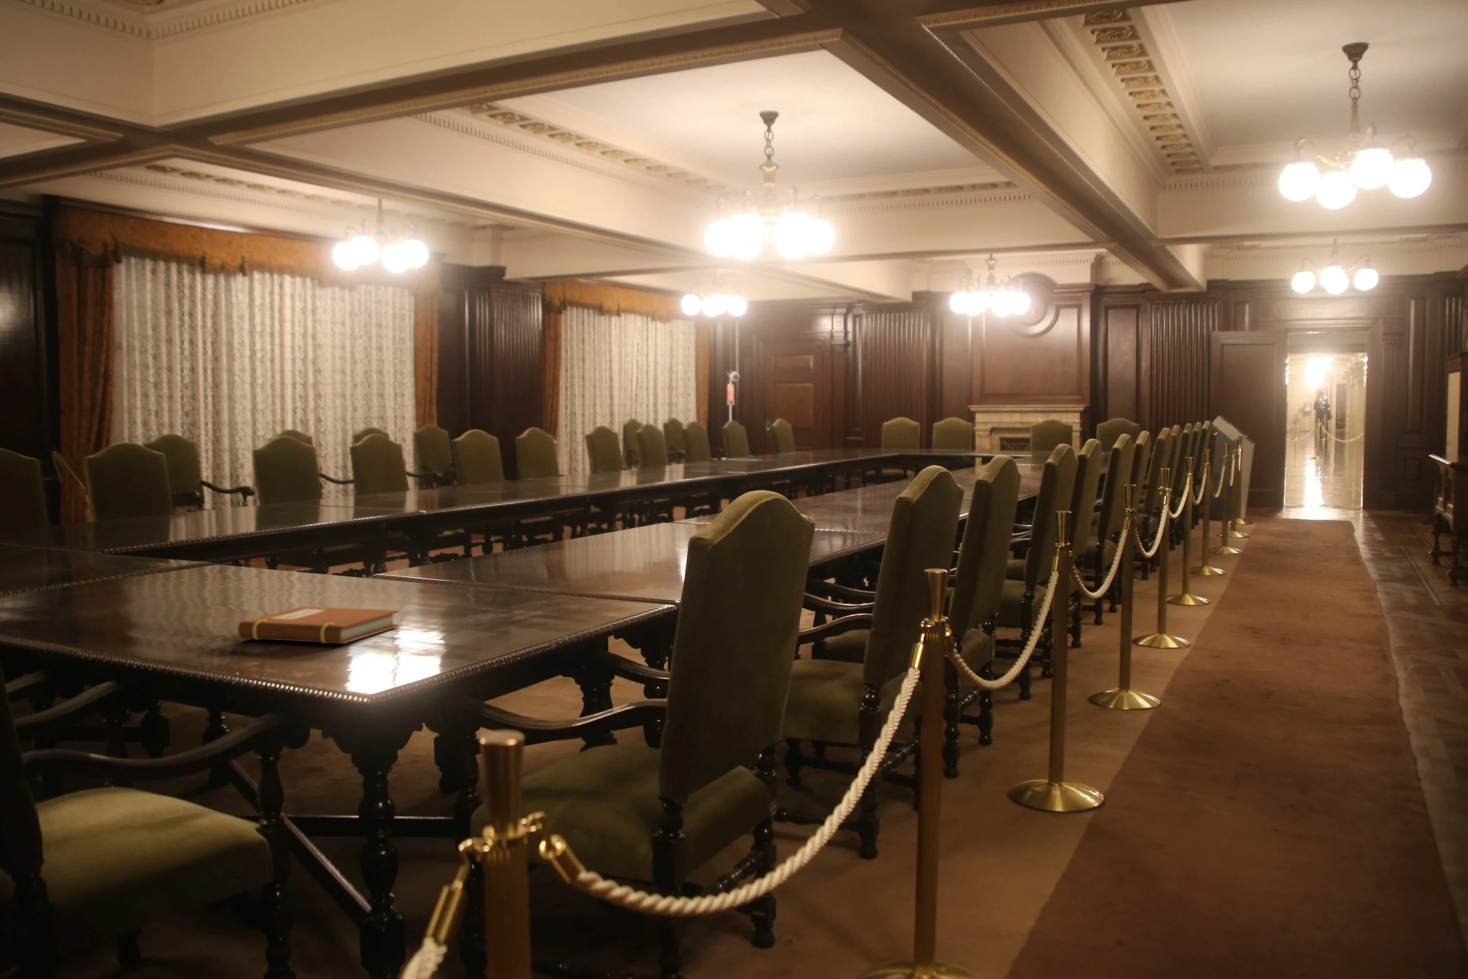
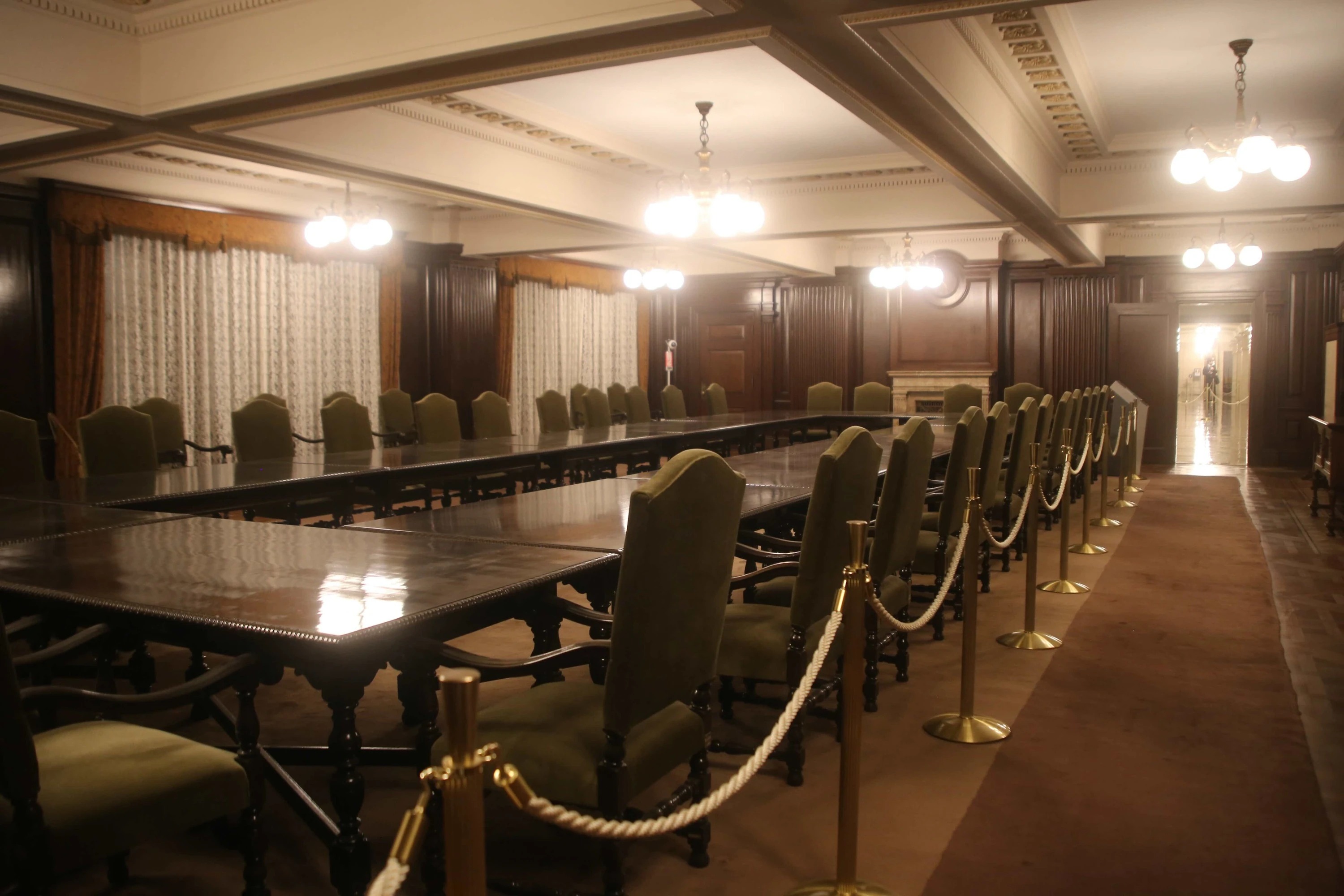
- notebook [237,606,400,645]
